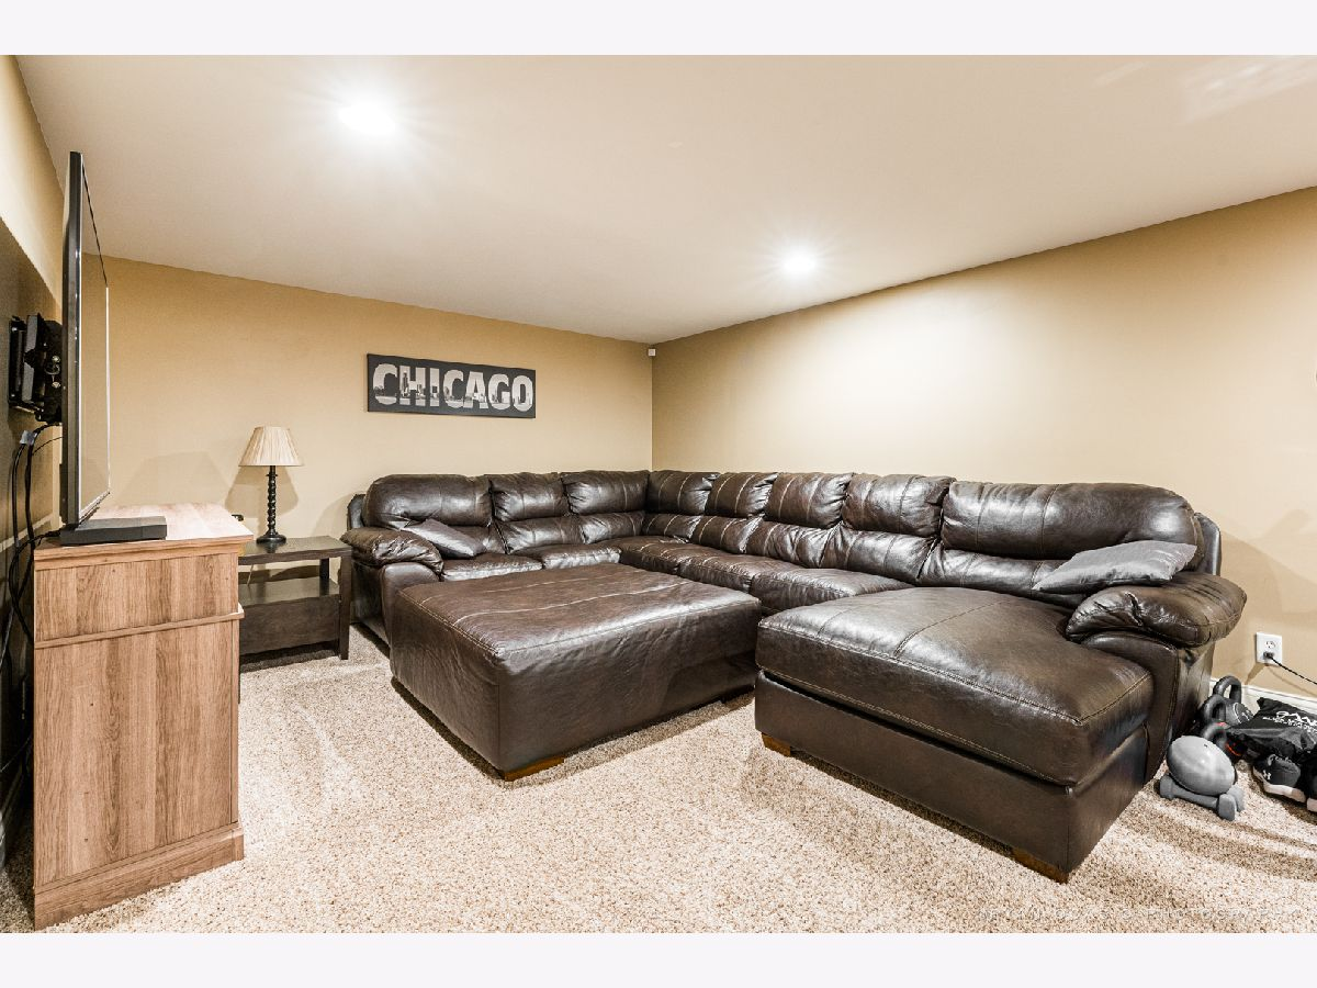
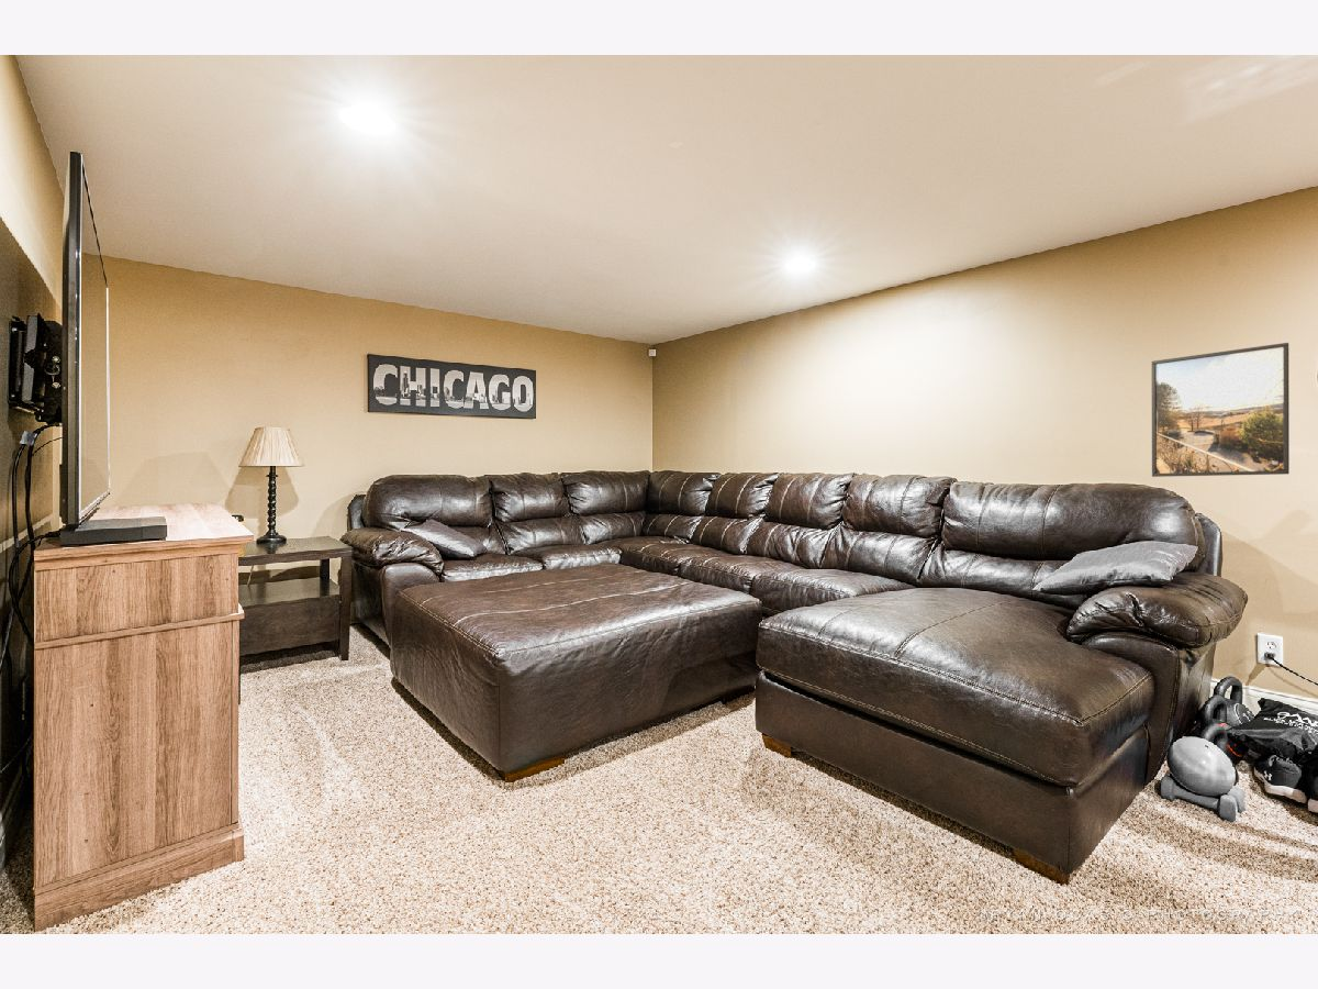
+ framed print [1151,342,1291,478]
